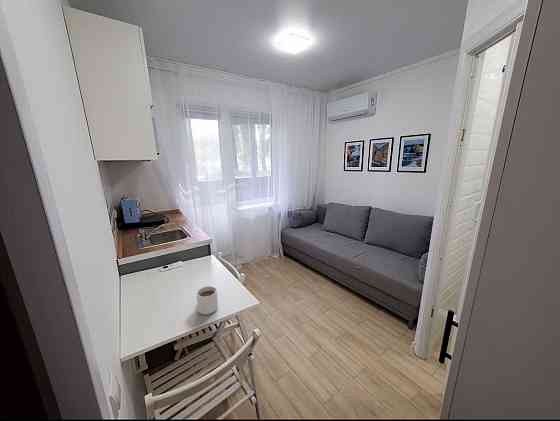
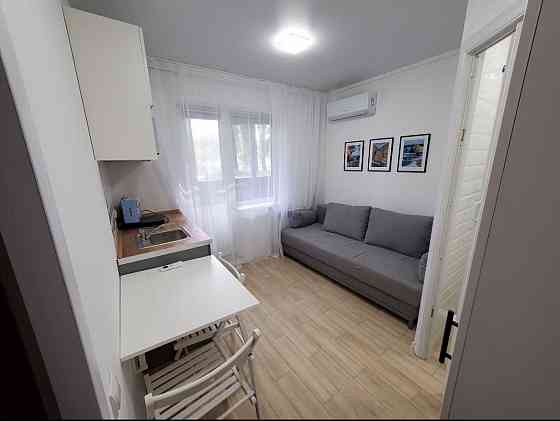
- mug [196,285,219,315]
